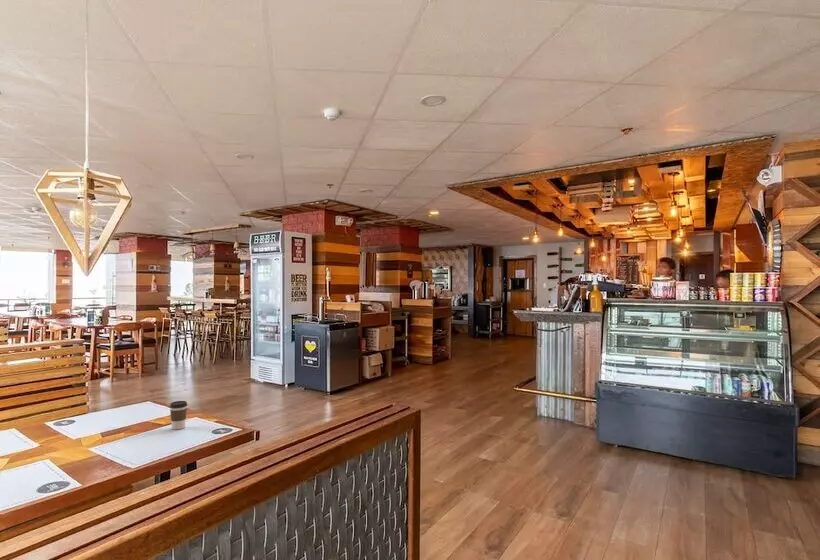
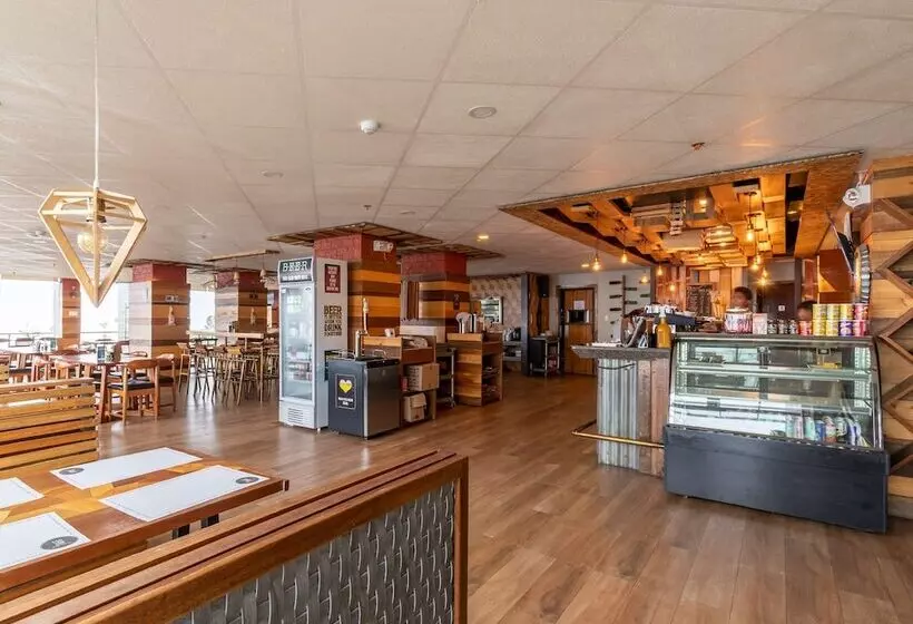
- coffee cup [169,400,188,430]
